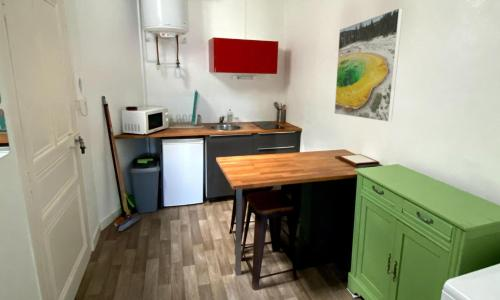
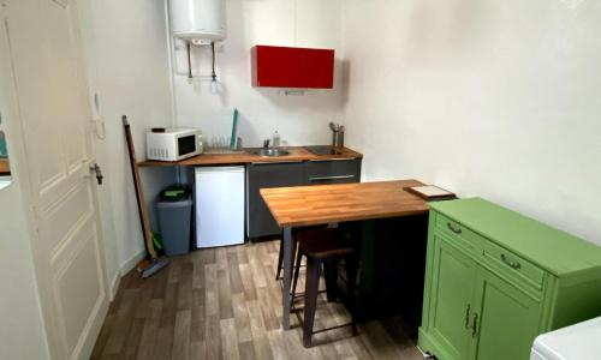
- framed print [334,7,404,123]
